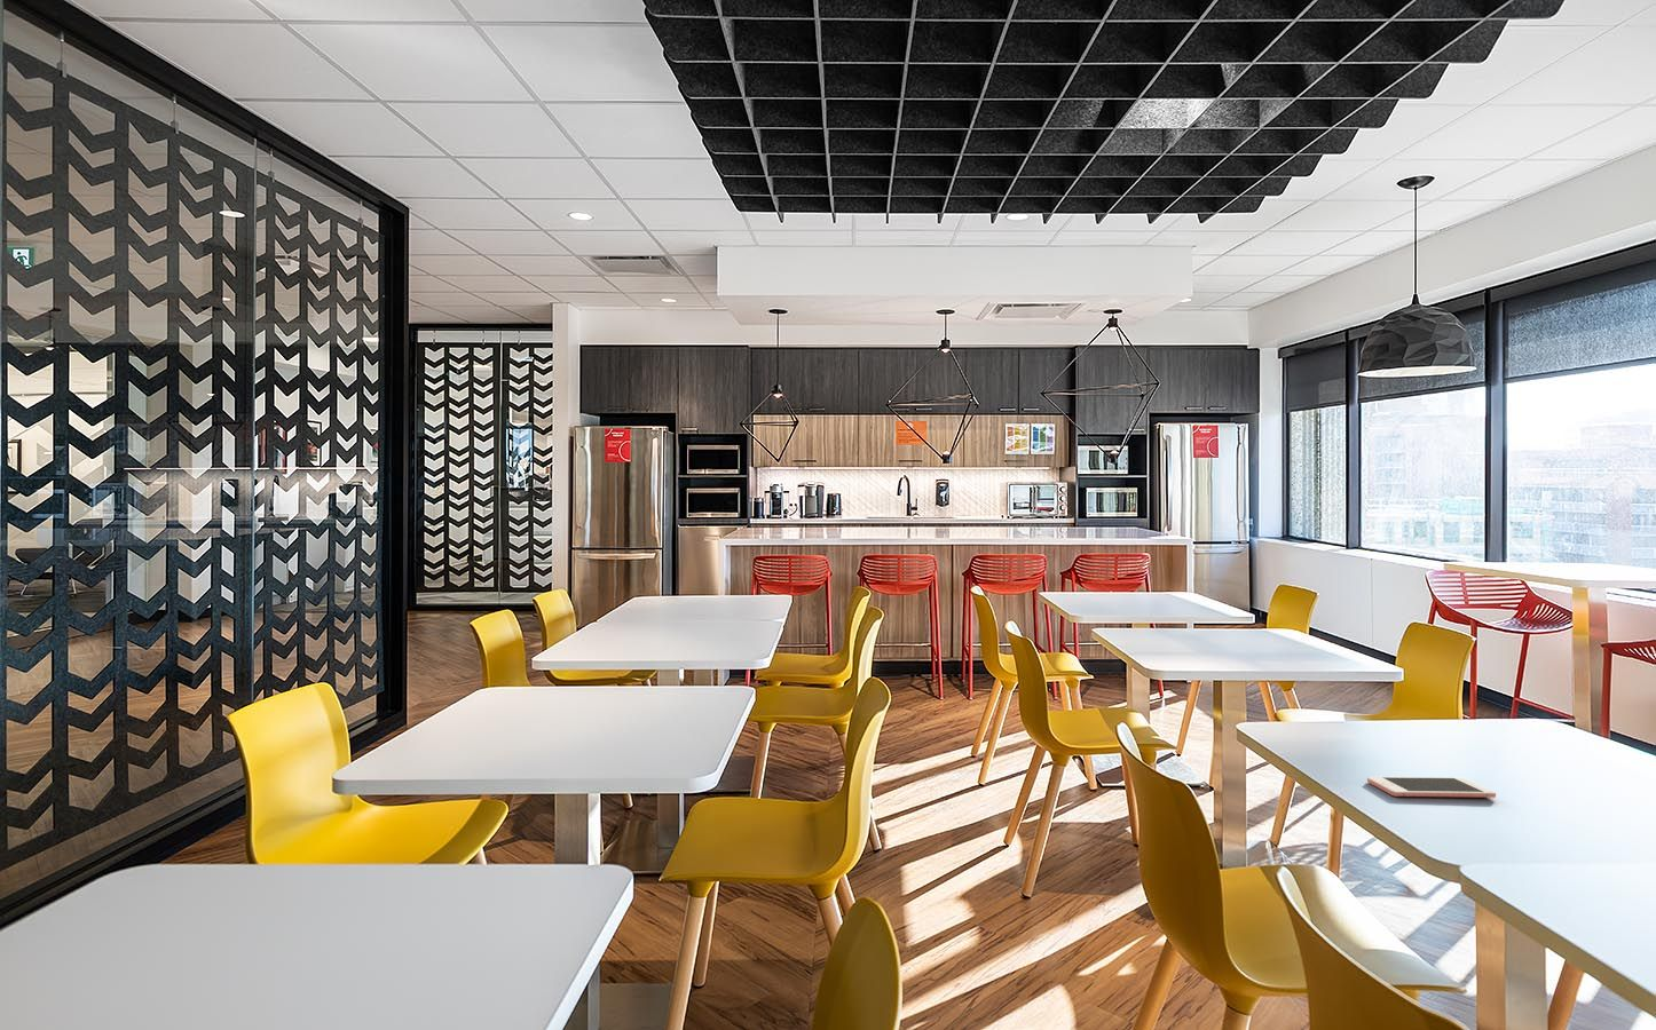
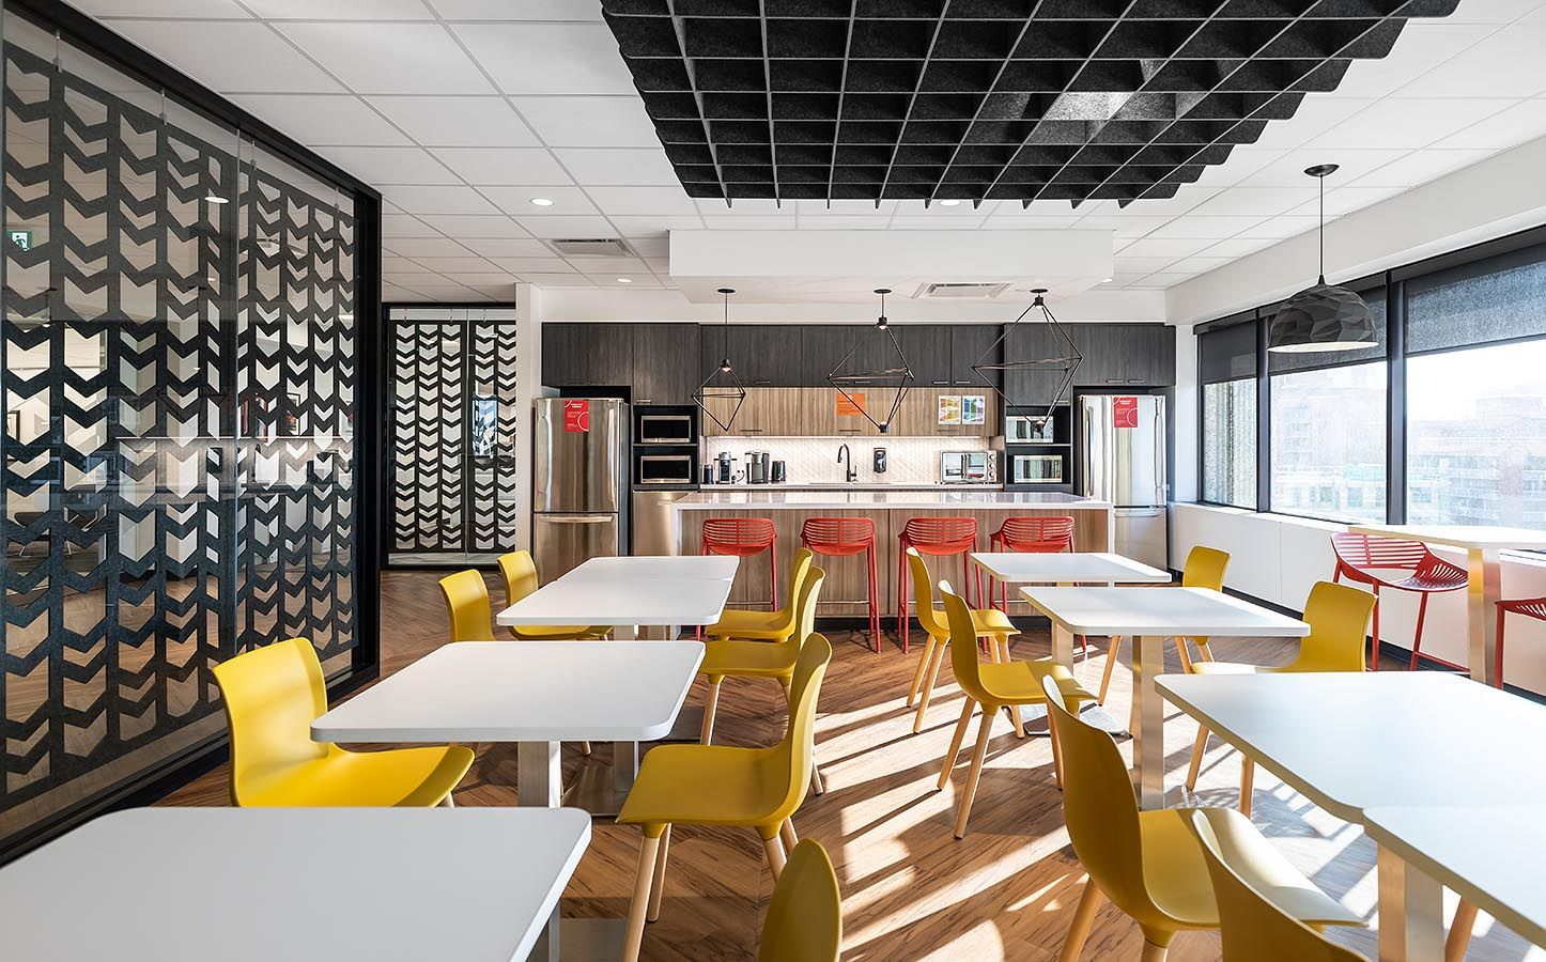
- cell phone [1366,776,1497,799]
